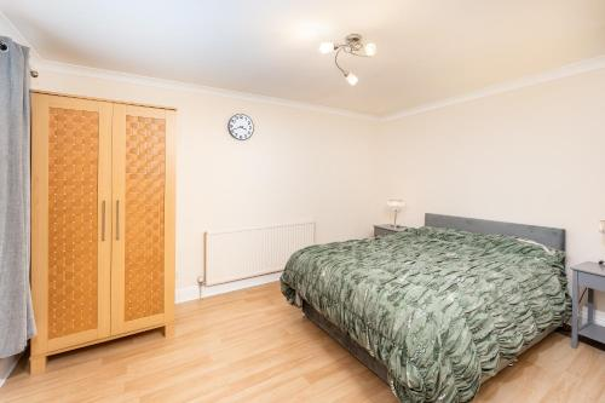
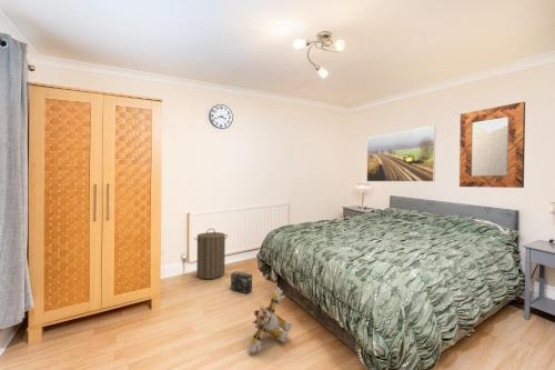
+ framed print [365,124,436,182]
+ home mirror [458,101,526,189]
+ box [230,270,253,294]
+ laundry hamper [193,228,229,280]
+ plush toy [248,288,293,354]
